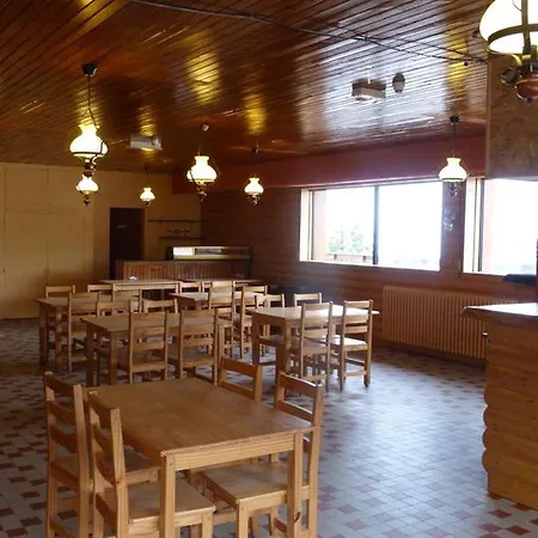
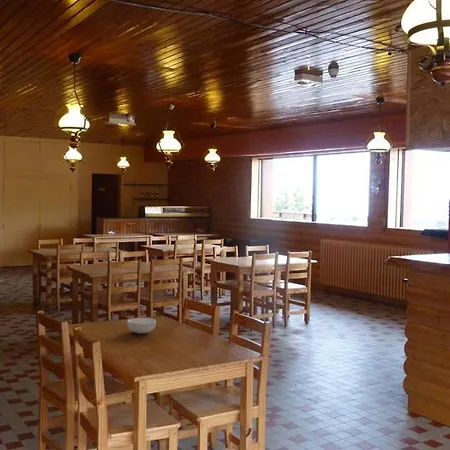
+ cereal bowl [126,317,157,335]
